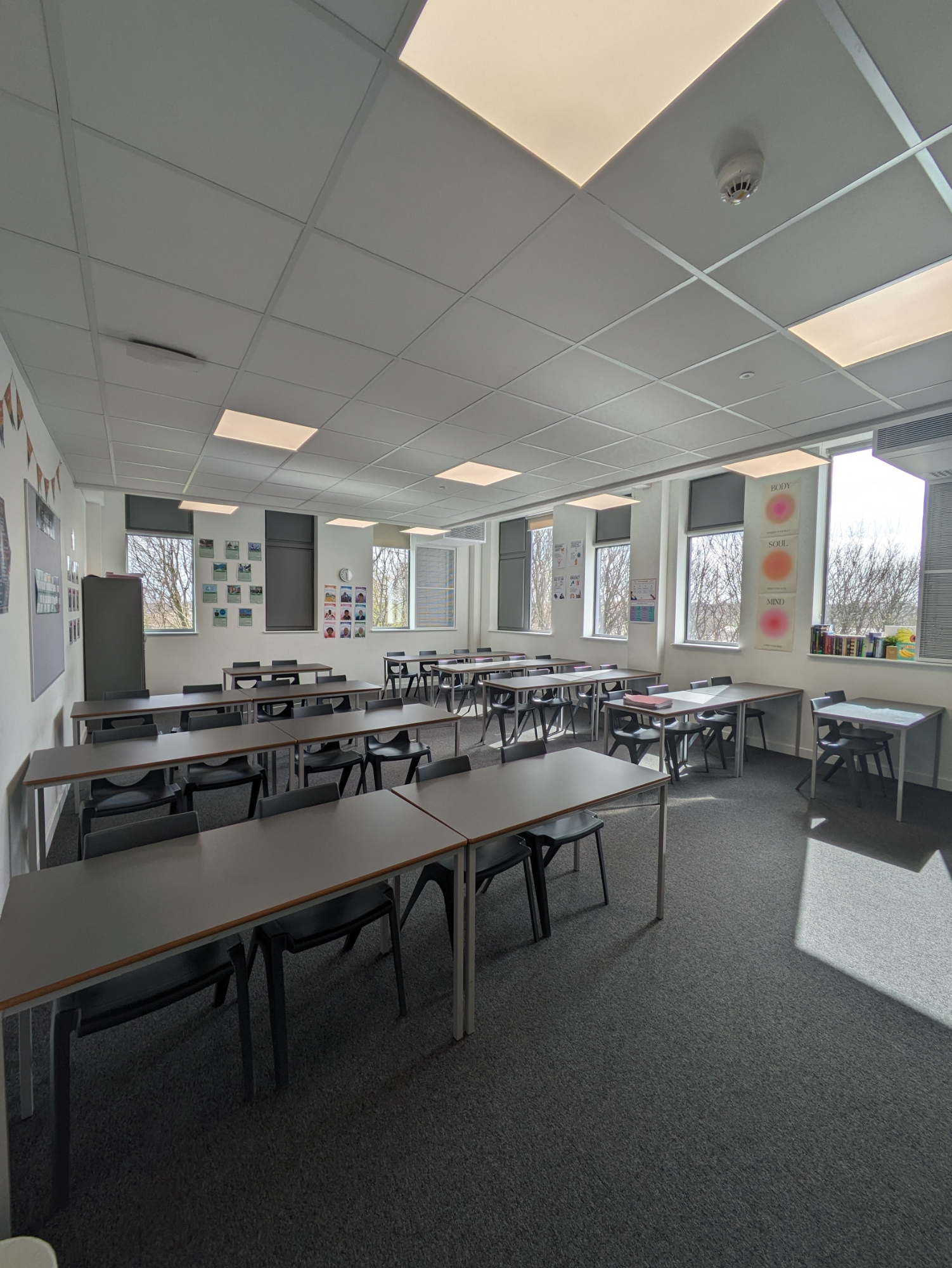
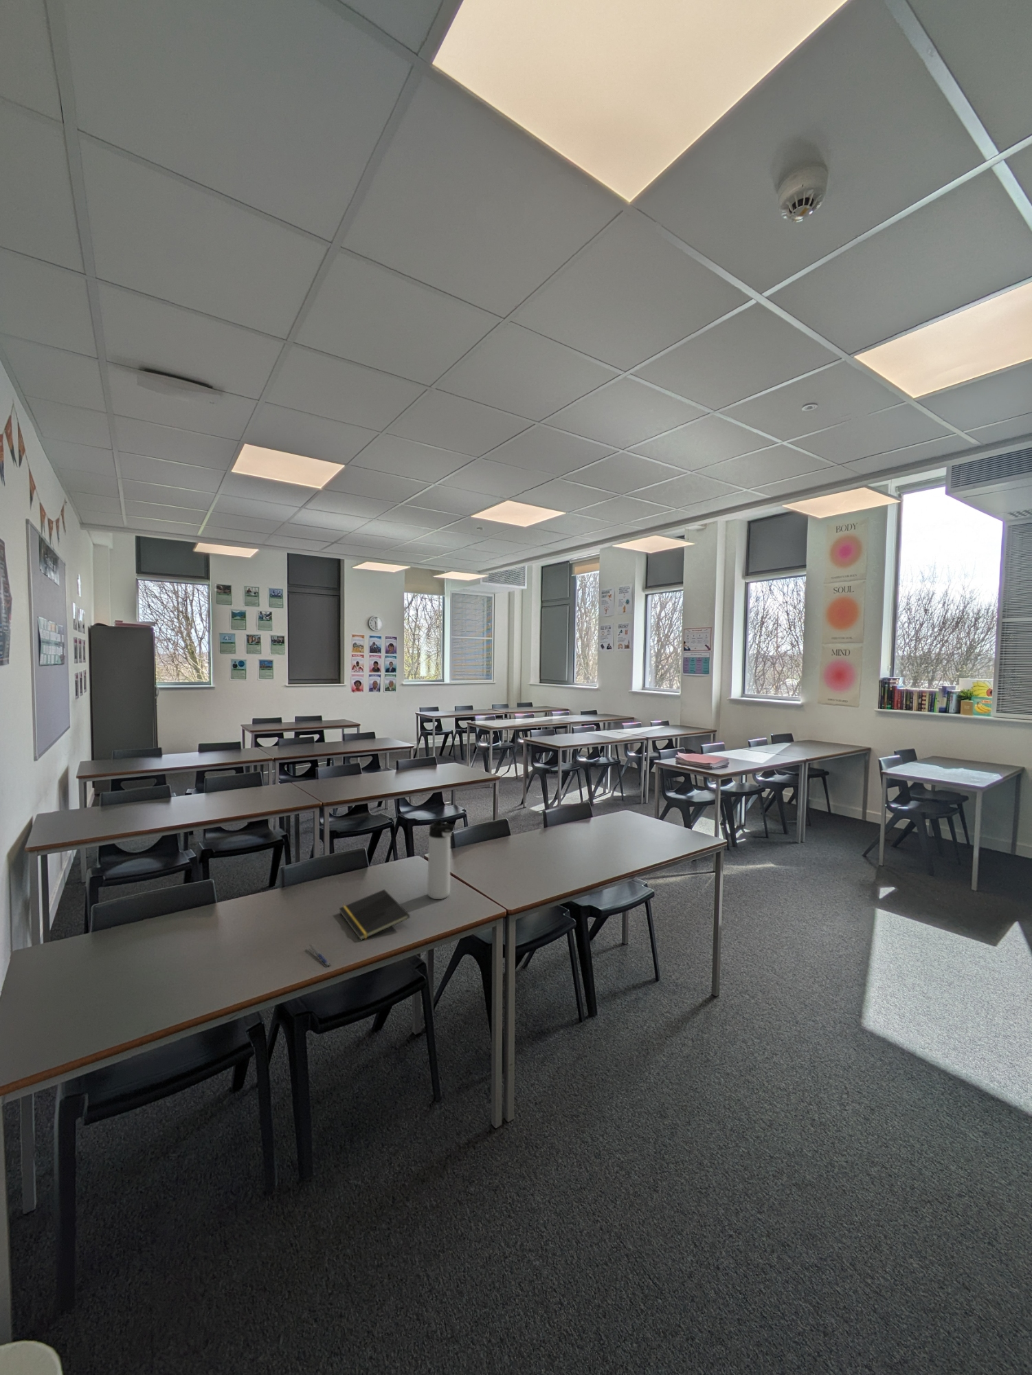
+ thermos bottle [427,820,455,900]
+ pen [307,943,333,968]
+ notepad [338,889,411,941]
